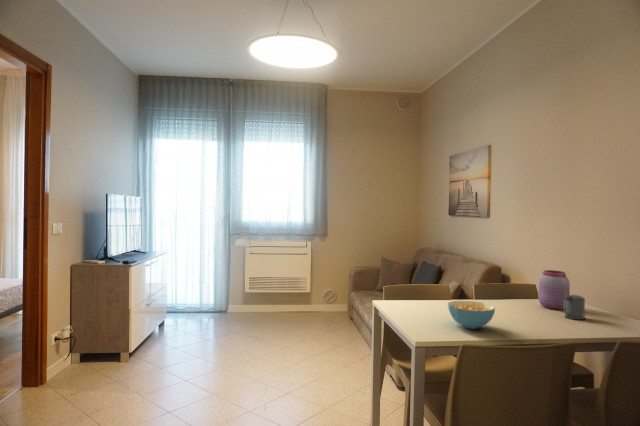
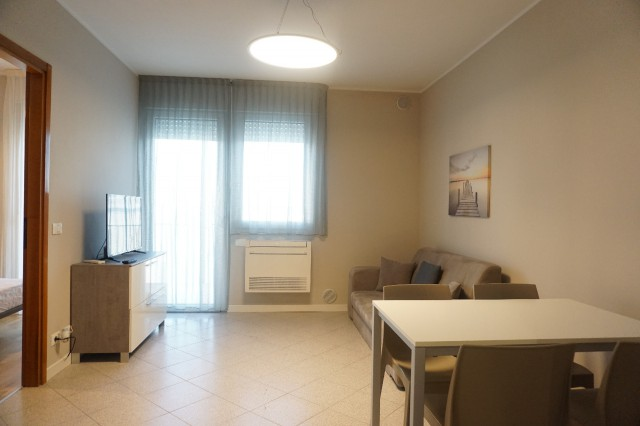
- cereal bowl [447,299,496,330]
- beer stein [562,292,586,321]
- jar [537,269,571,311]
